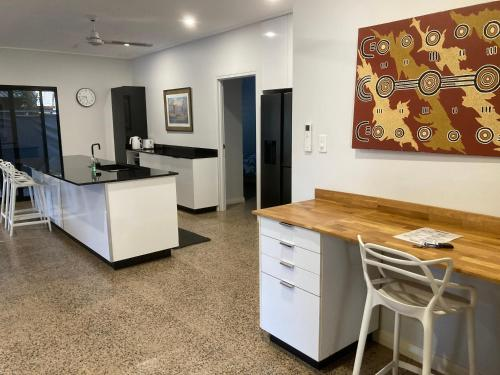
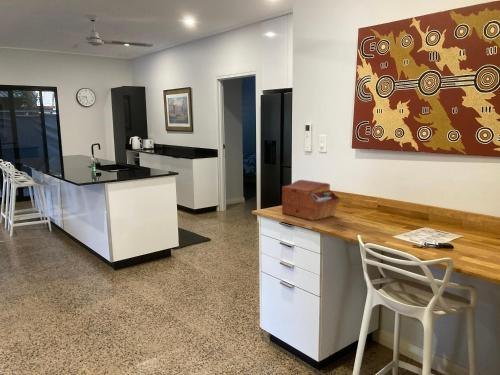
+ sewing box [281,179,341,222]
